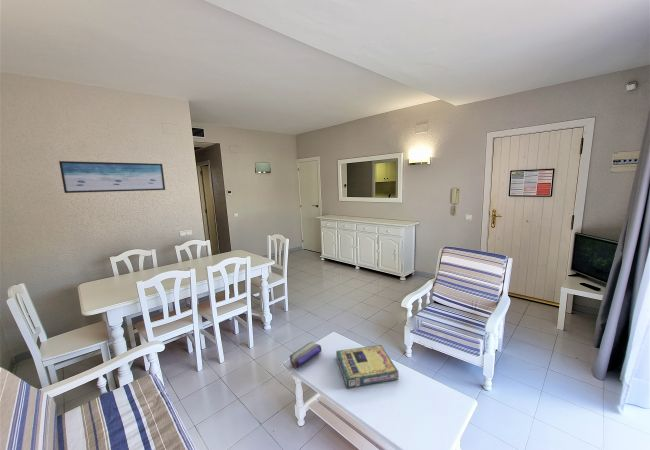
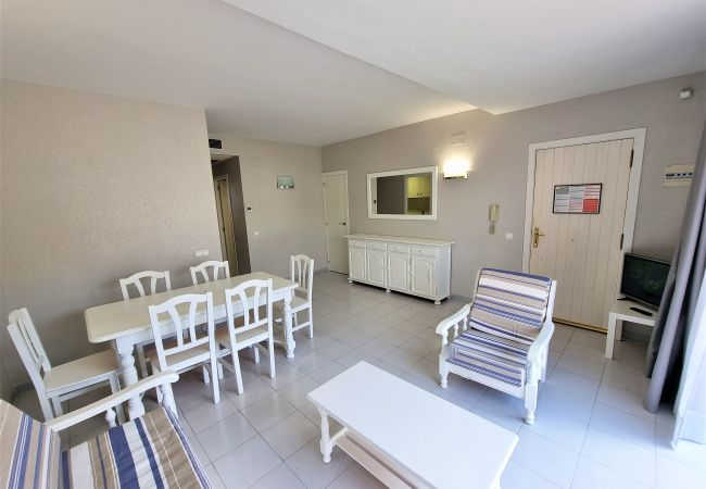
- pencil case [289,341,322,369]
- wall art [58,160,166,194]
- video game box [335,344,399,389]
